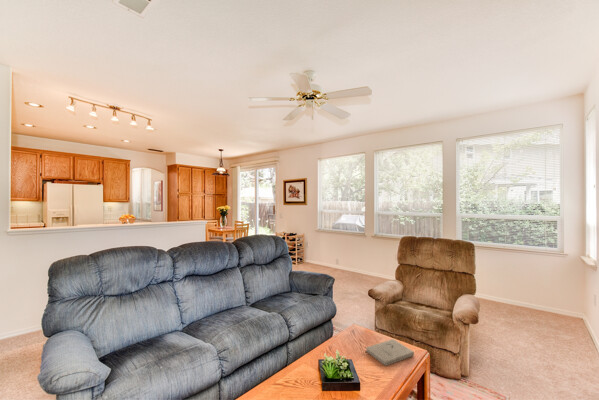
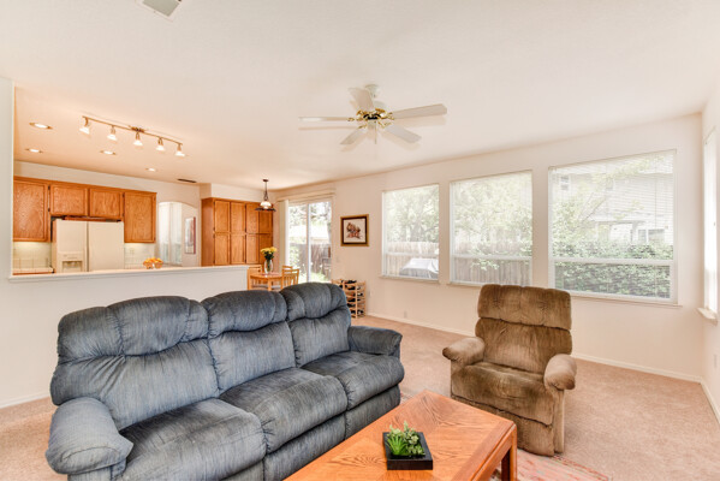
- book [365,338,415,367]
